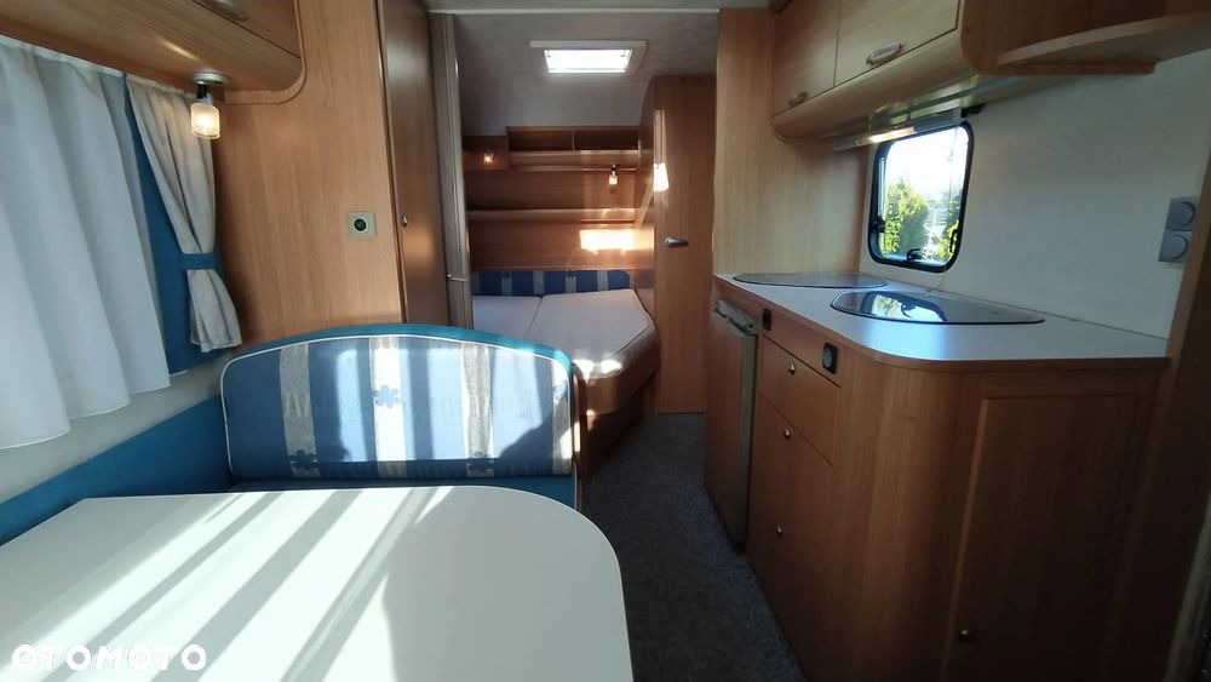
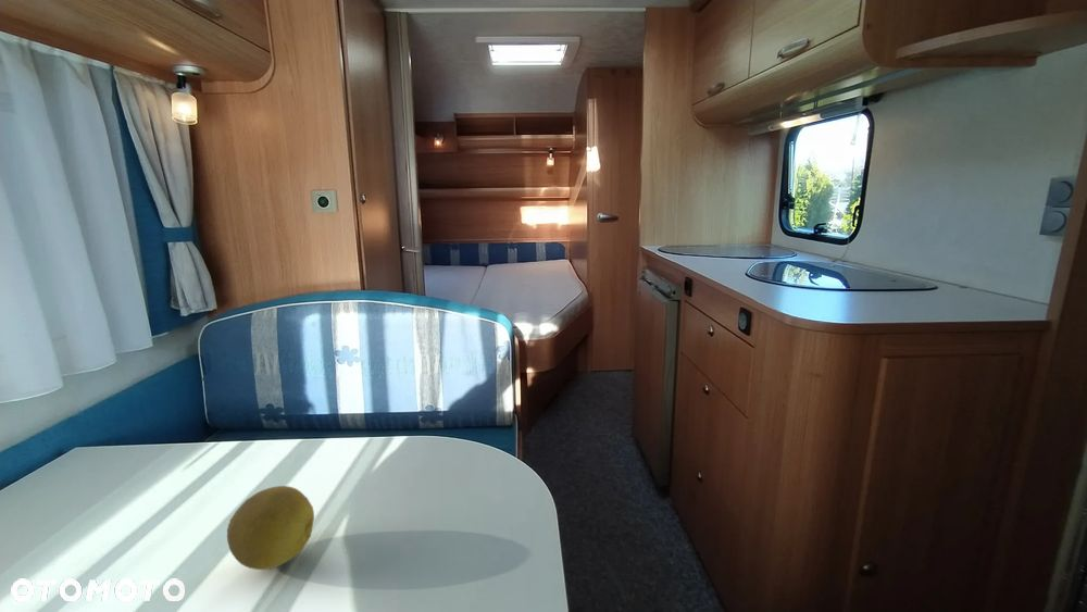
+ fruit [226,485,315,571]
